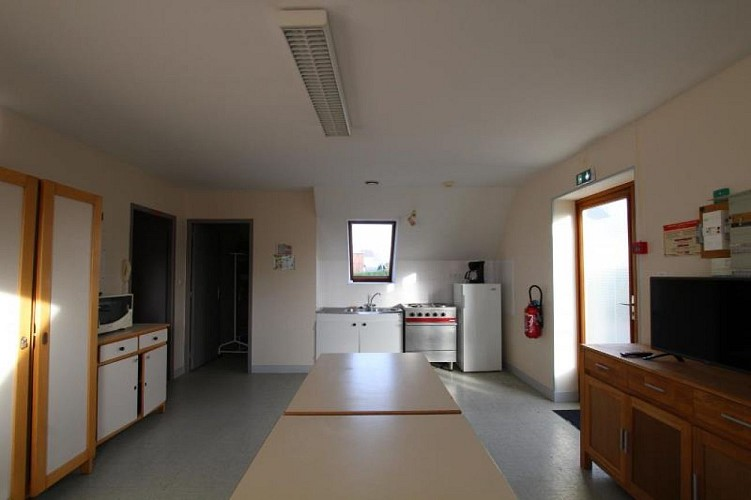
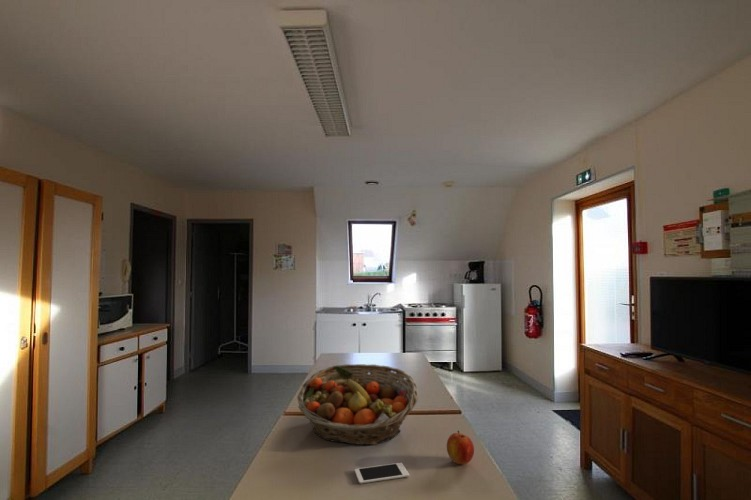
+ cell phone [354,462,410,485]
+ fruit basket [296,363,419,446]
+ apple [446,430,475,466]
